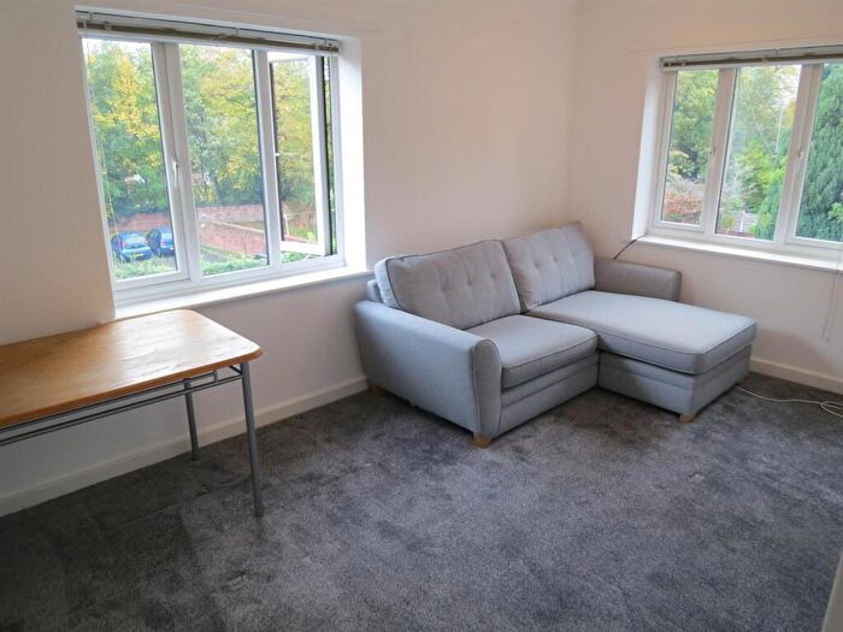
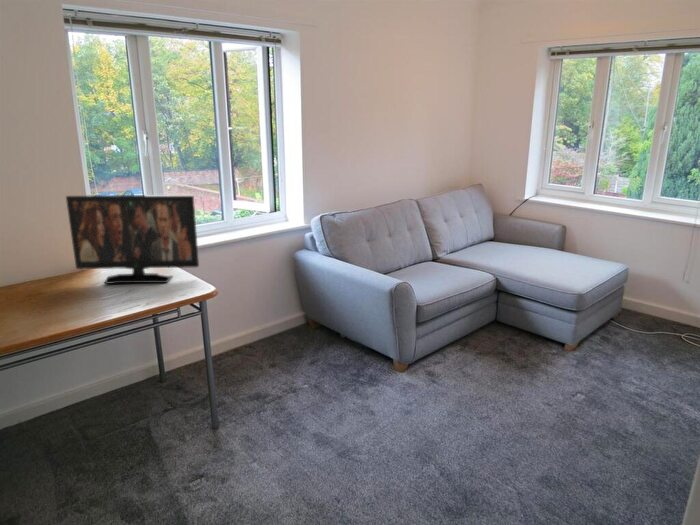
+ flat panel tv [65,194,200,285]
